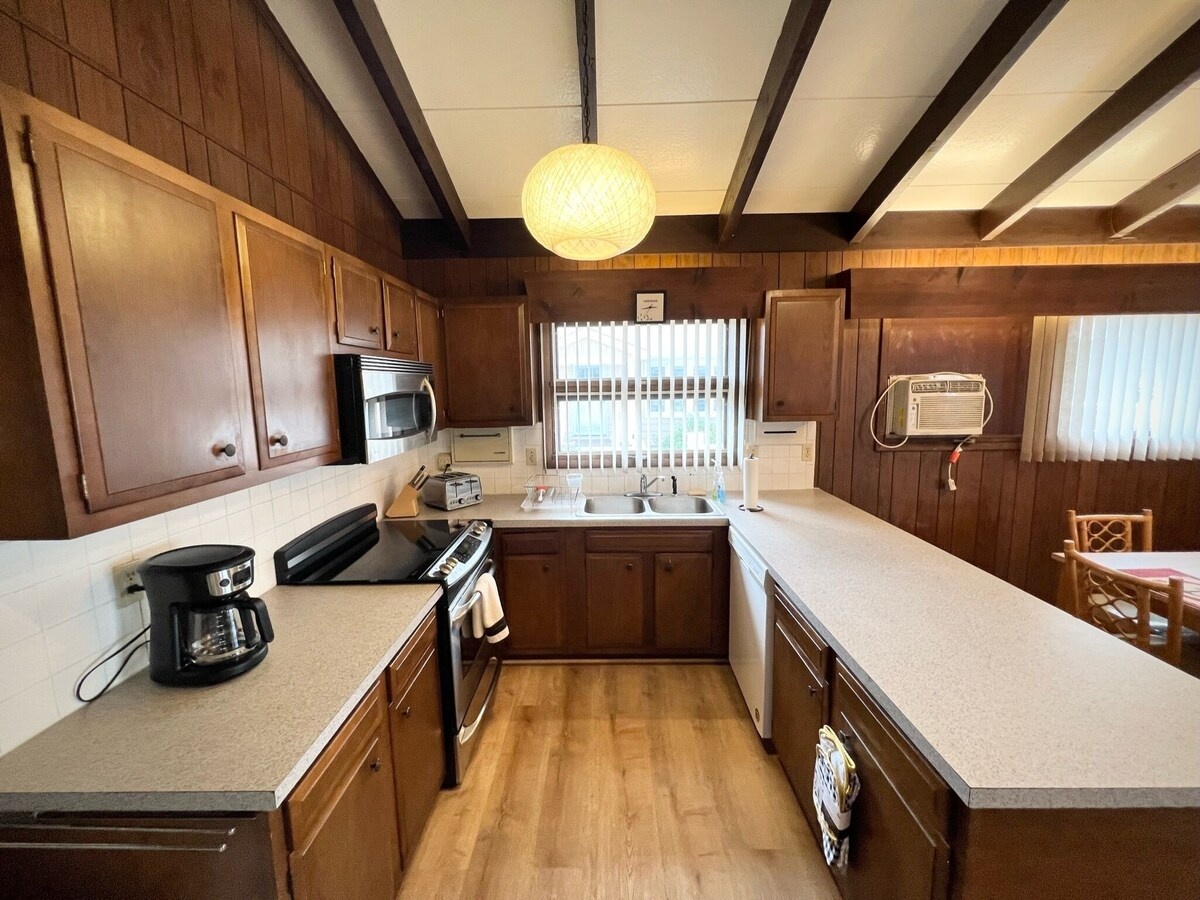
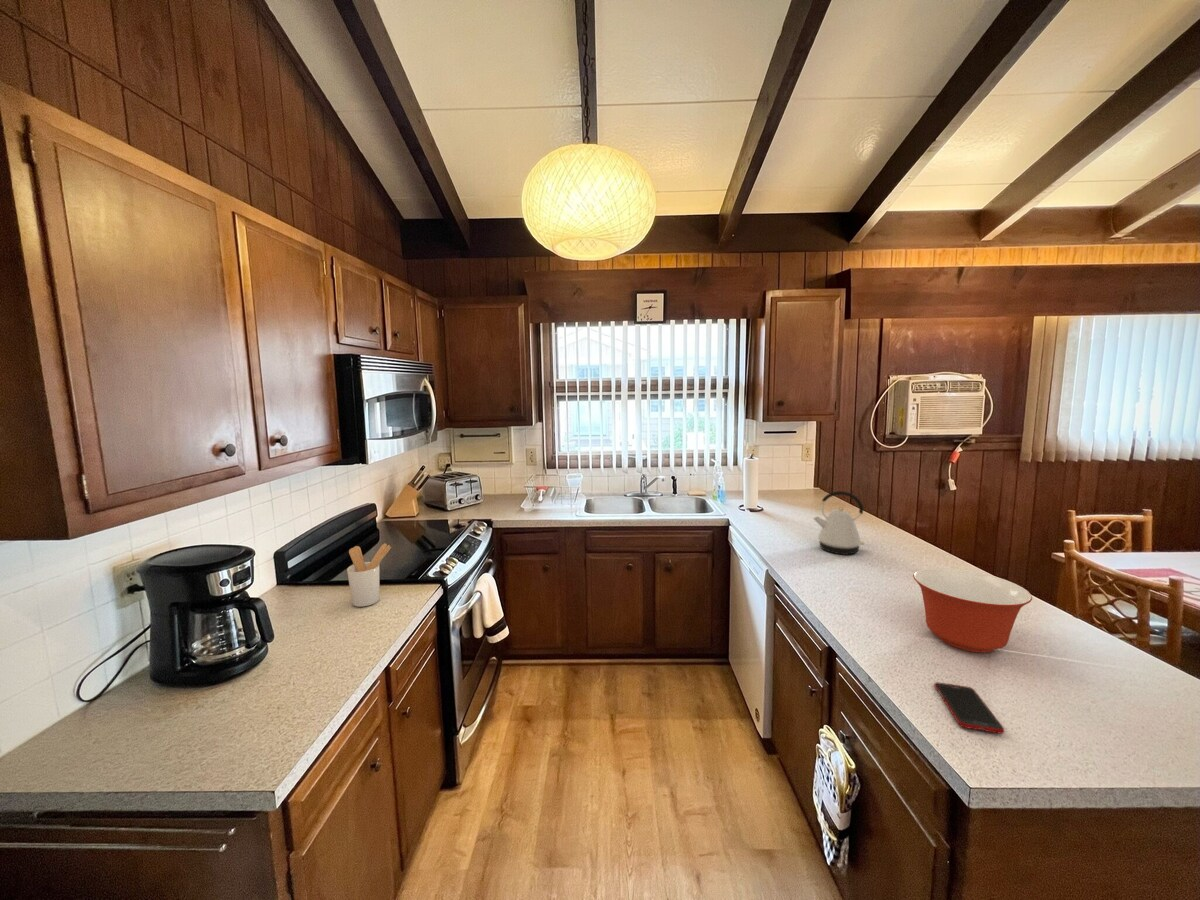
+ utensil holder [346,542,392,608]
+ cell phone [933,681,1005,735]
+ mixing bowl [912,567,1033,654]
+ kettle [812,490,866,556]
